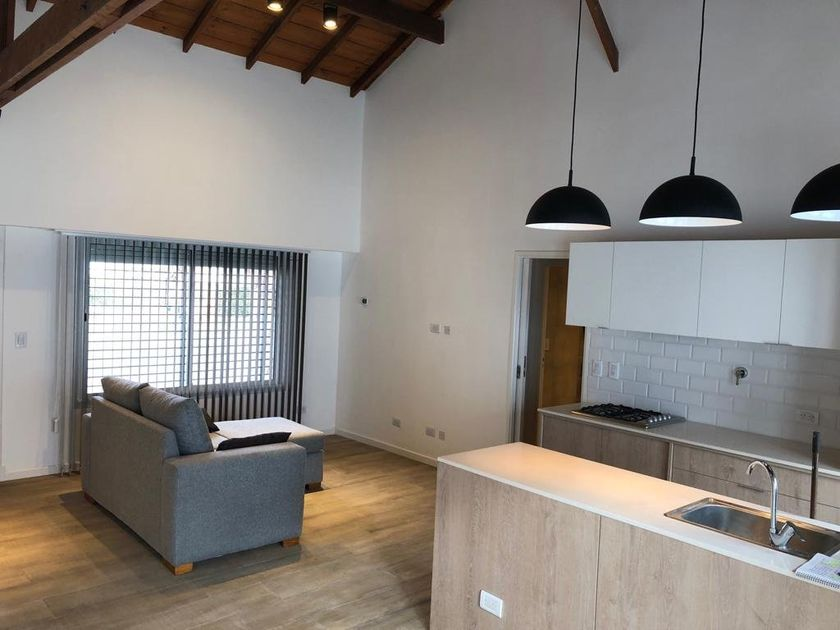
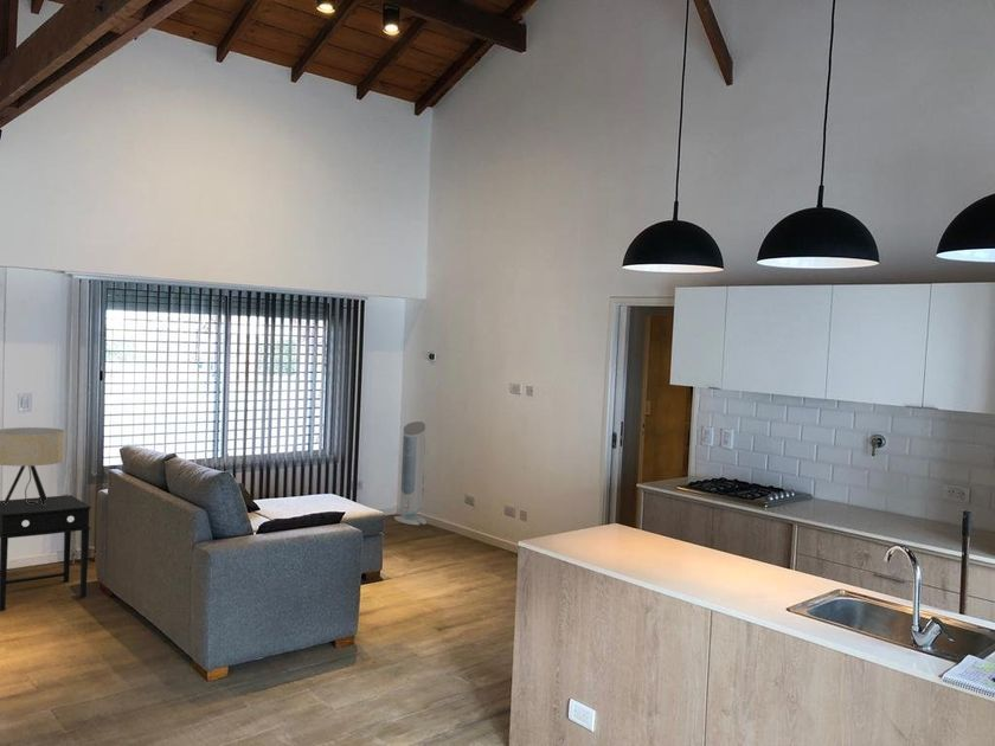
+ air purifier [393,420,428,527]
+ side table [0,494,92,611]
+ table lamp [0,426,66,506]
